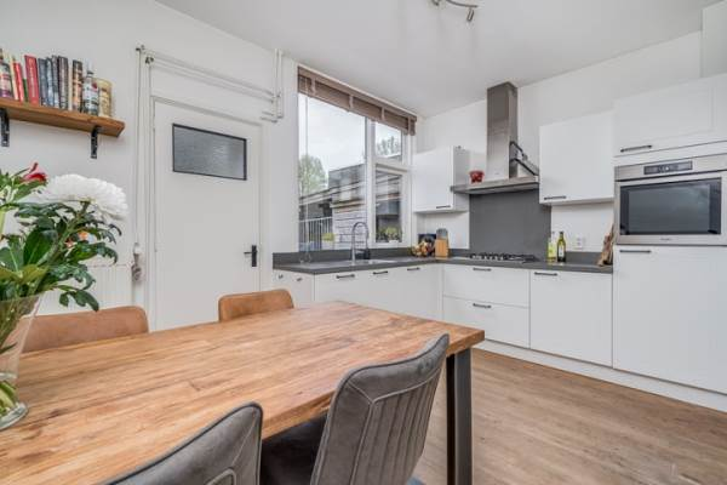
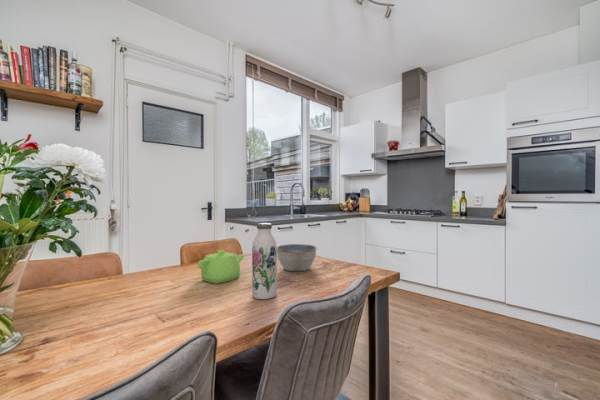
+ bowl [276,243,318,272]
+ water bottle [251,222,278,300]
+ teapot [197,249,245,285]
